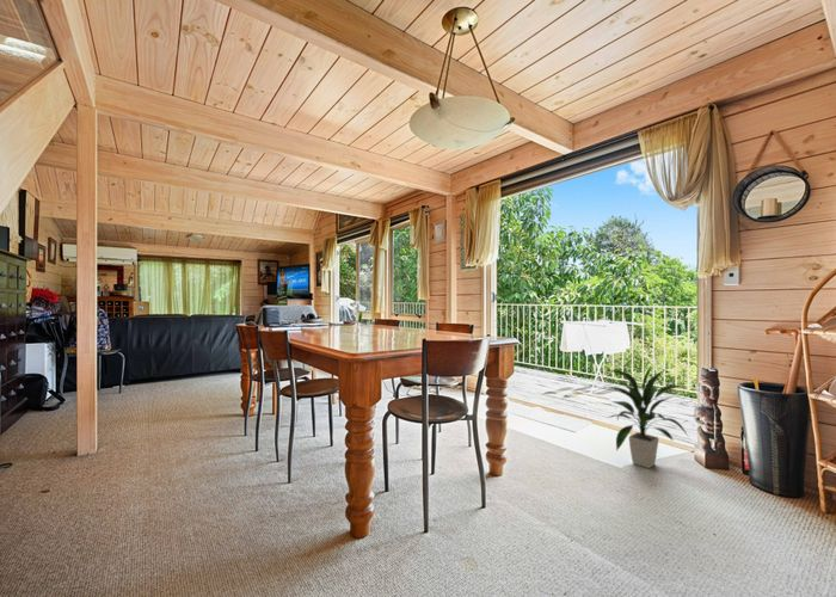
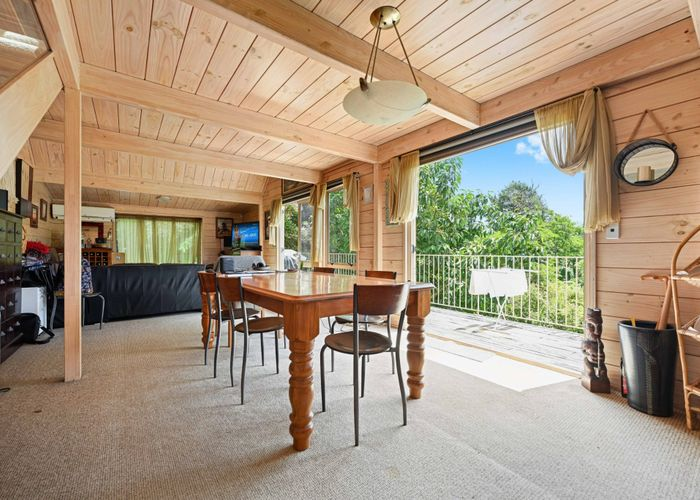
- indoor plant [602,364,689,469]
